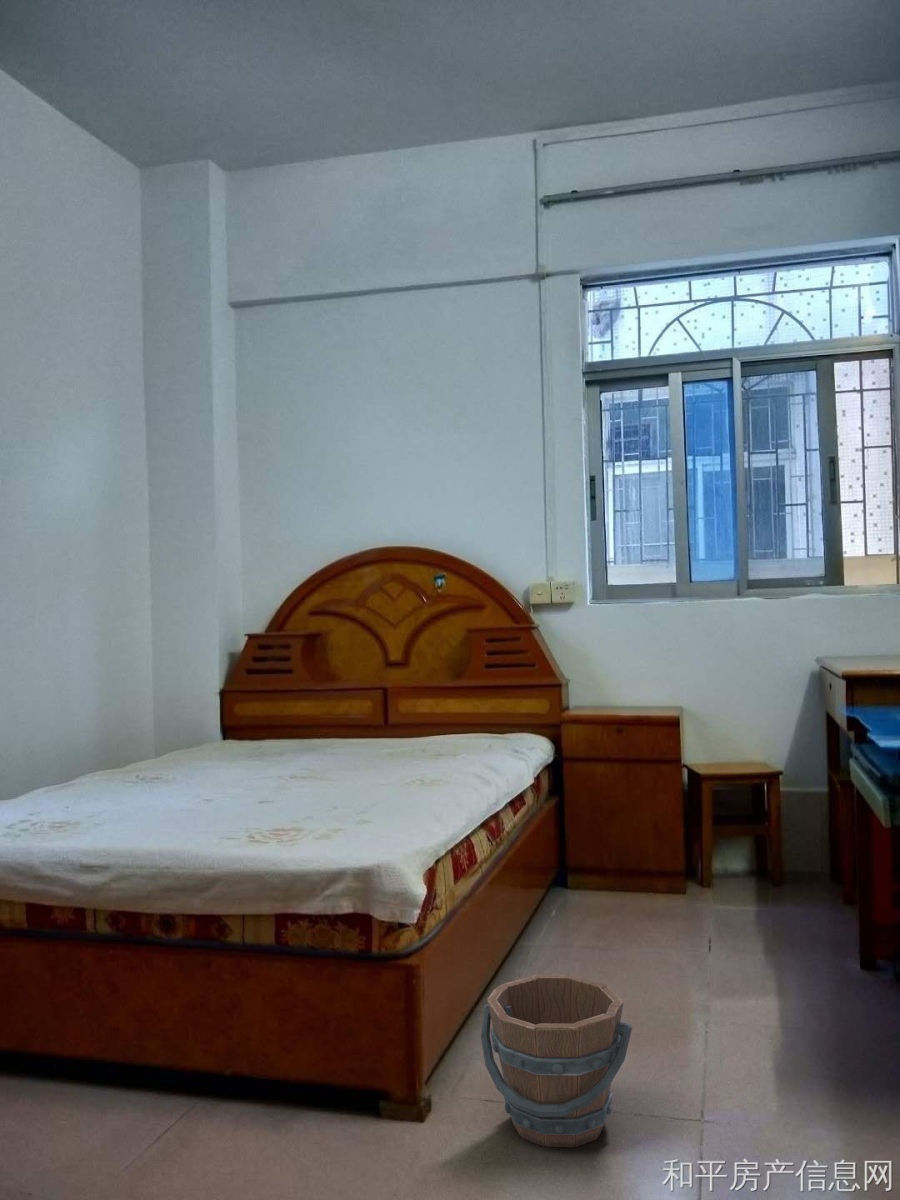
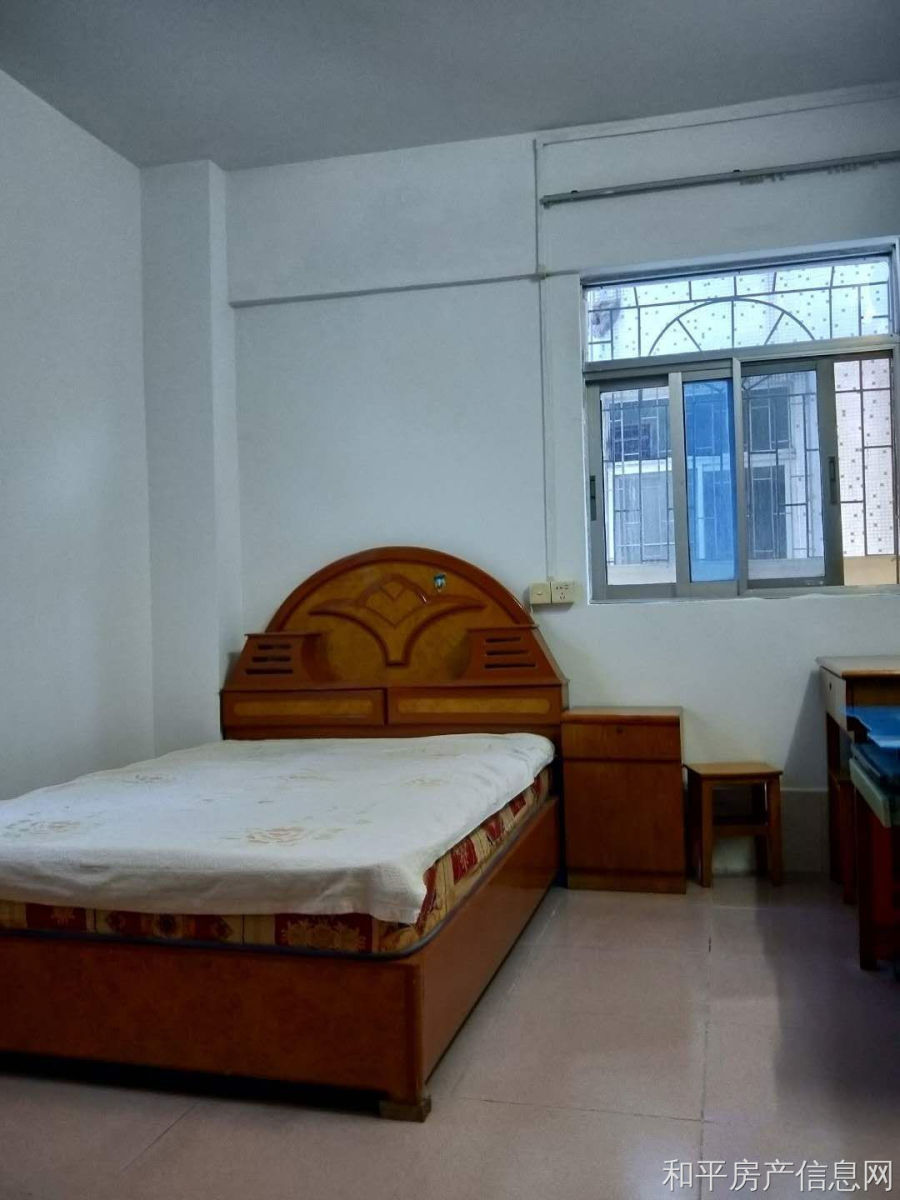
- bucket [480,973,633,1148]
